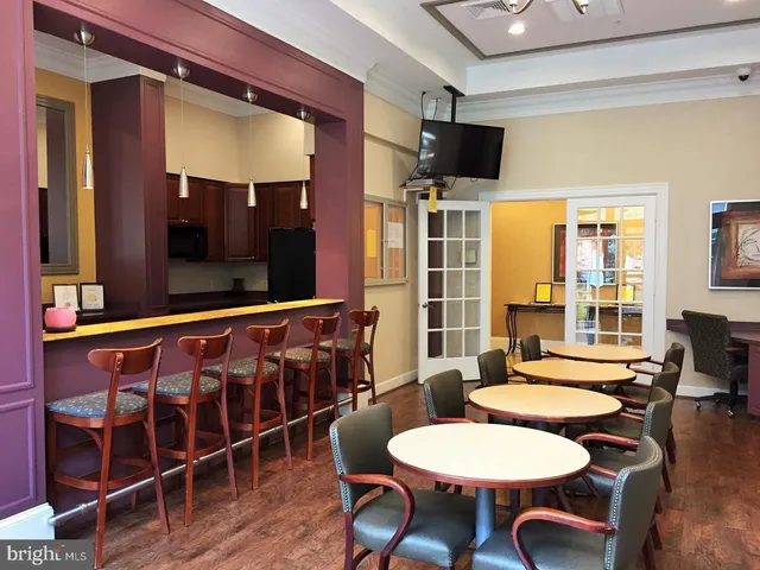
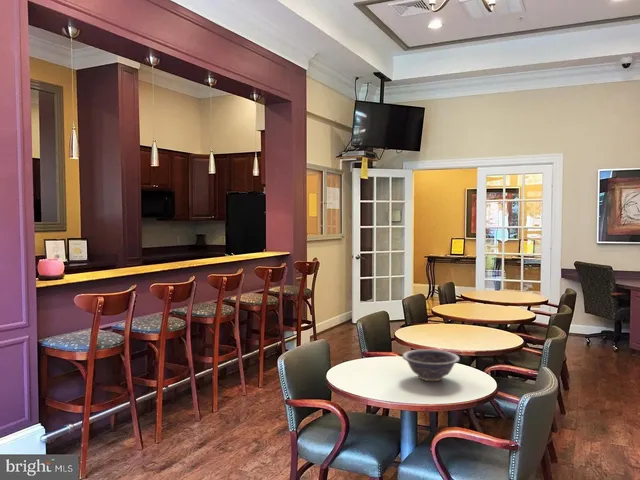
+ decorative bowl [401,348,461,382]
